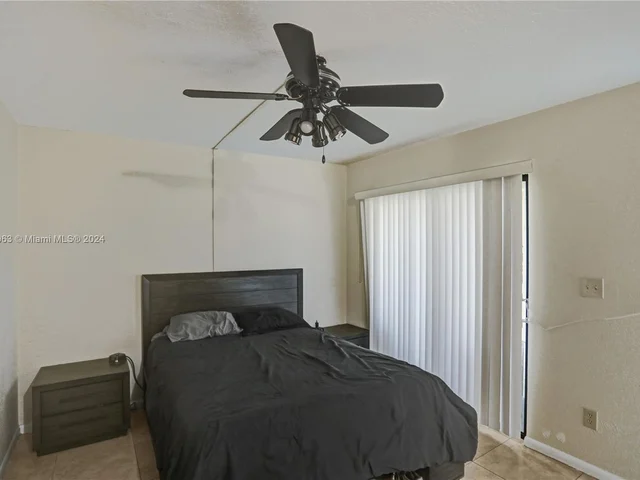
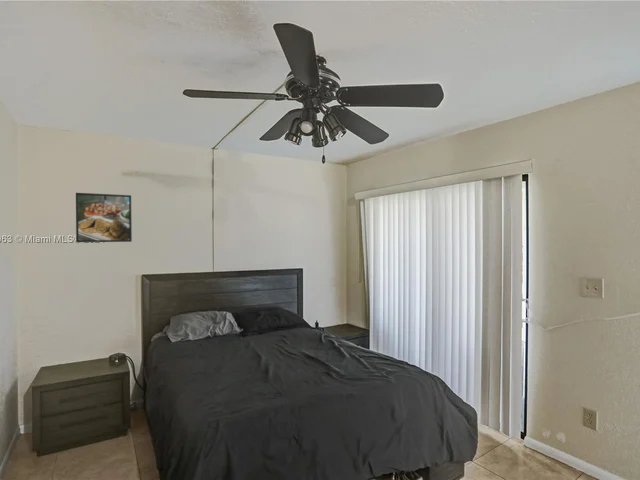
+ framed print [75,192,133,243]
